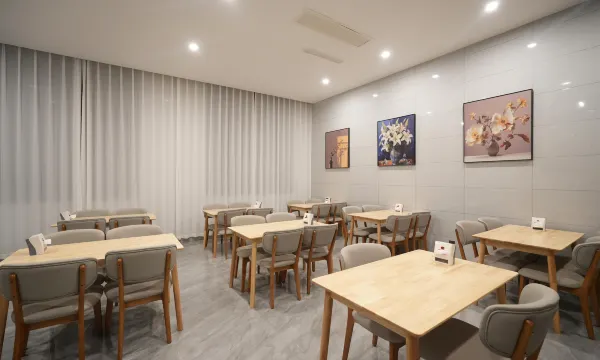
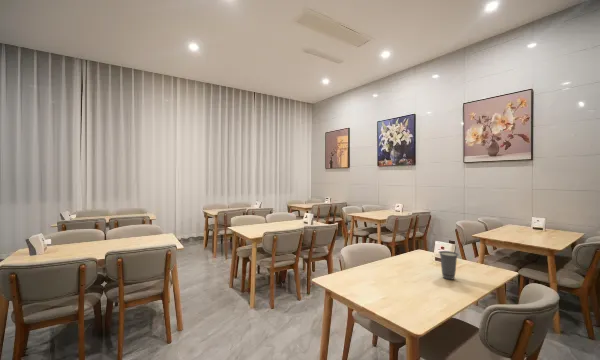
+ cup [438,250,460,280]
